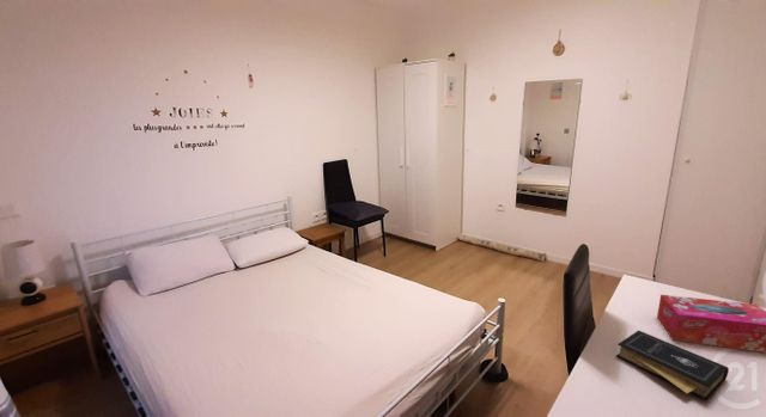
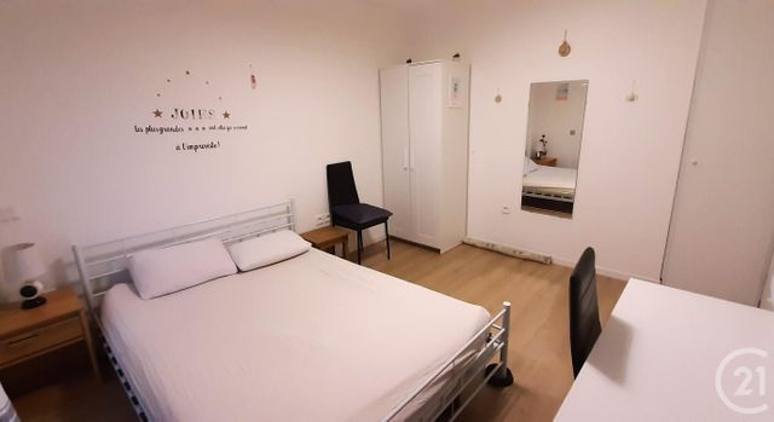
- tissue box [656,294,766,354]
- book [615,330,730,401]
